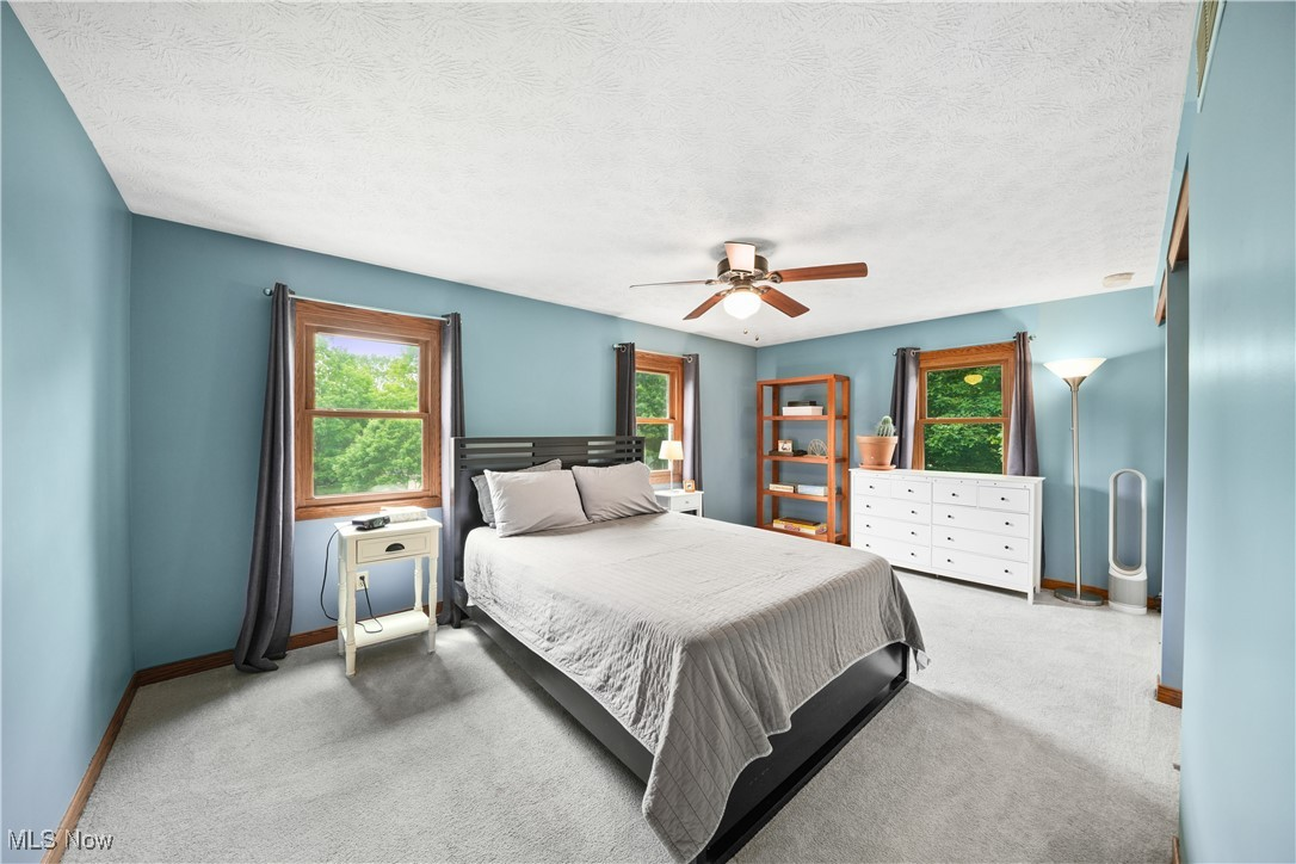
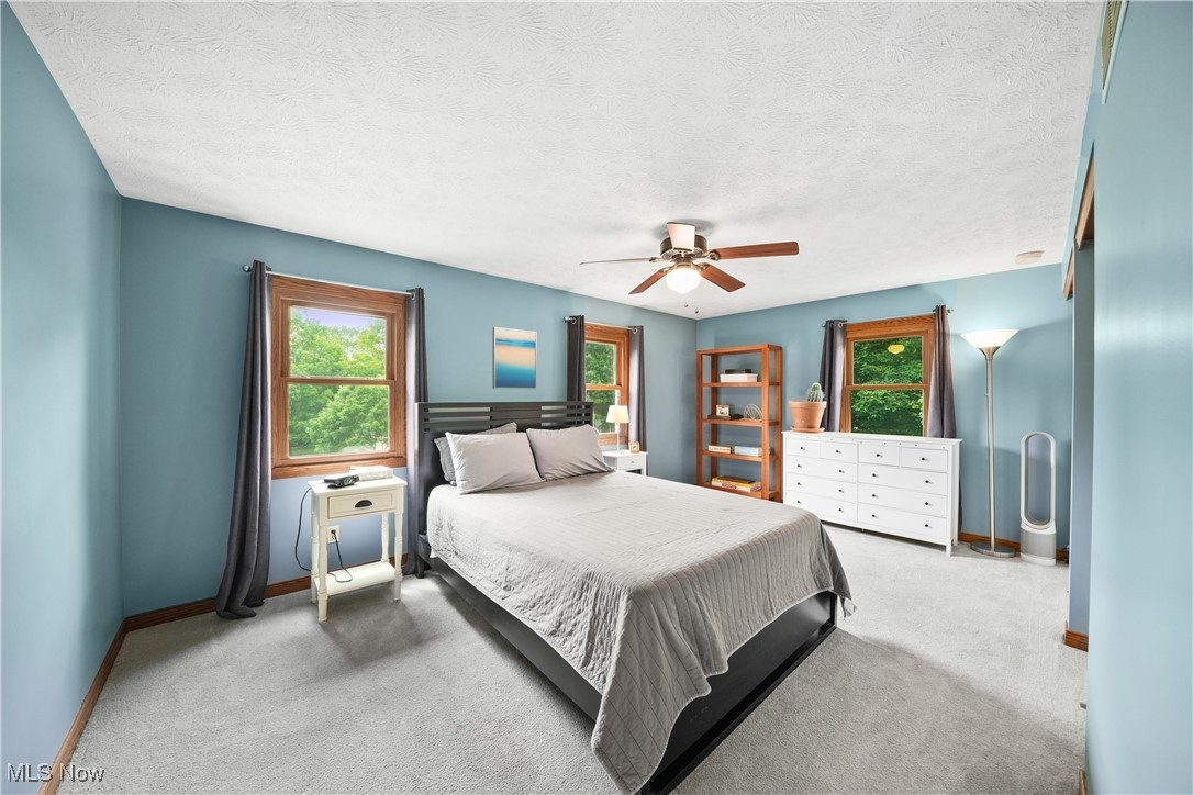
+ wall art [491,326,537,390]
